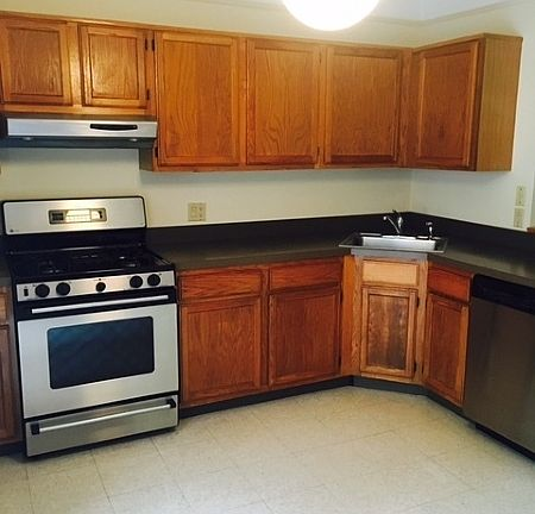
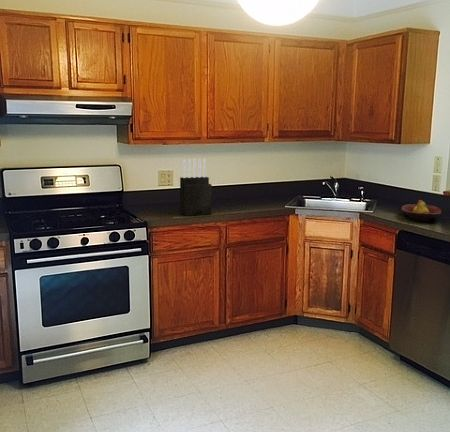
+ knife block [179,158,213,217]
+ fruit bowl [400,199,442,223]
